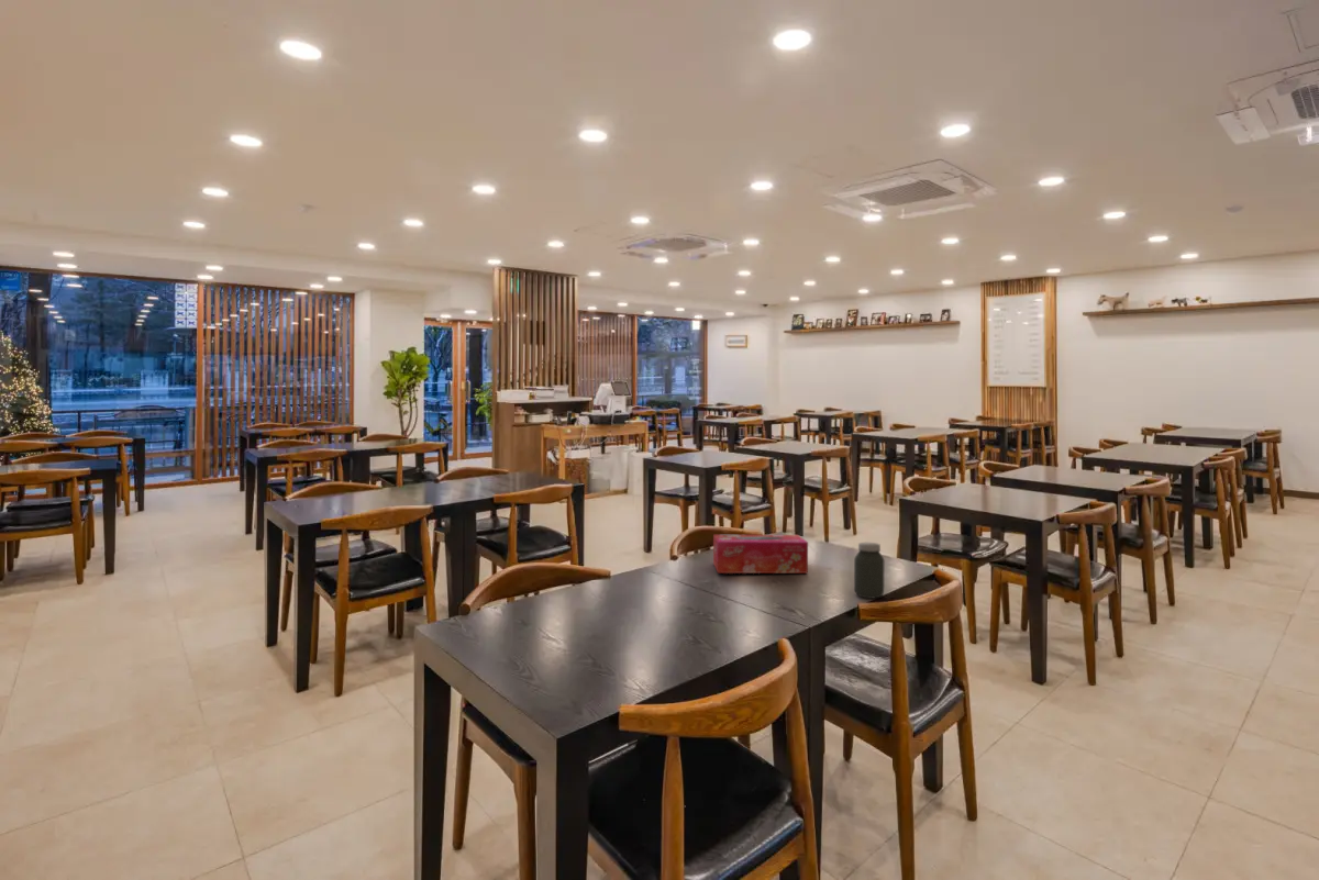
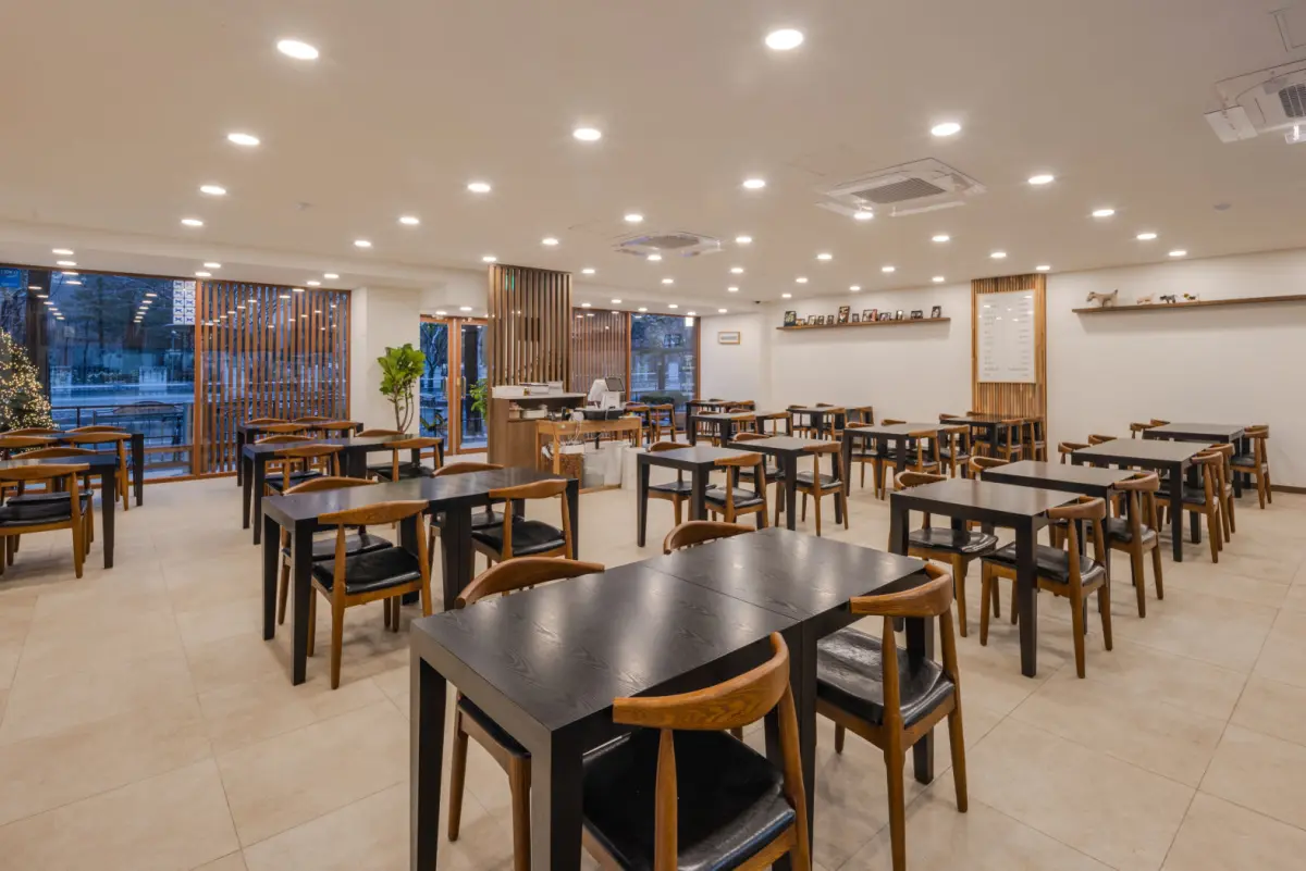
- tissue box [712,534,809,575]
- jar [853,542,885,599]
